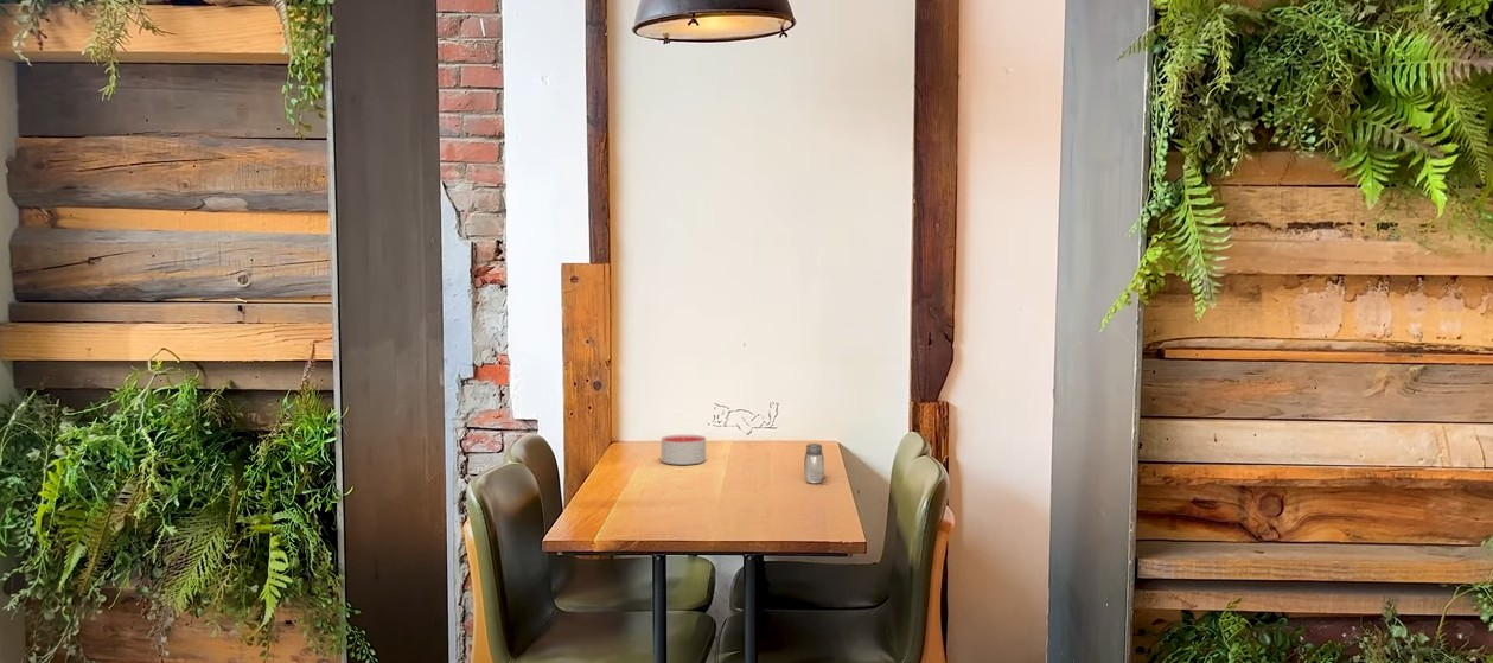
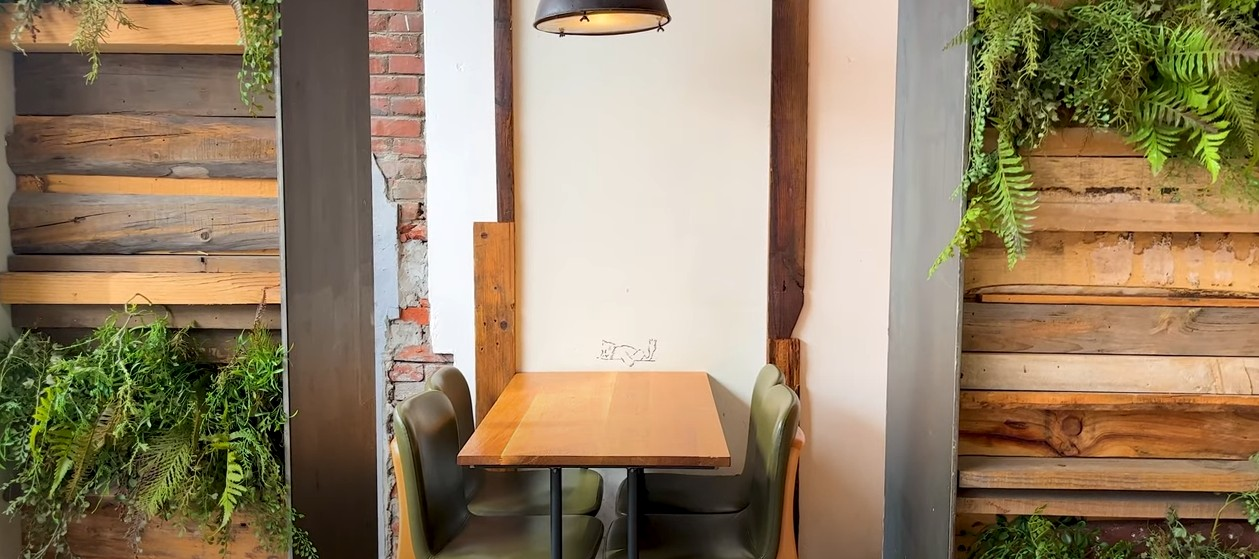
- salt and pepper shaker [803,442,825,484]
- candle [661,434,707,466]
